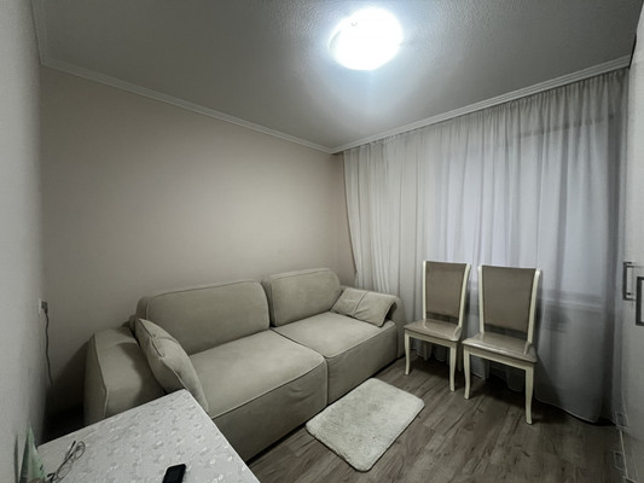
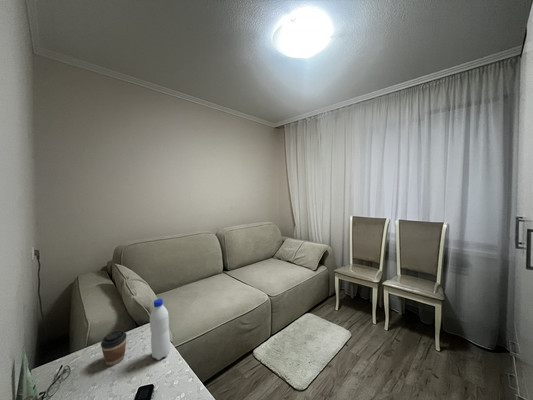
+ coffee cup [100,329,127,367]
+ water bottle [149,298,171,361]
